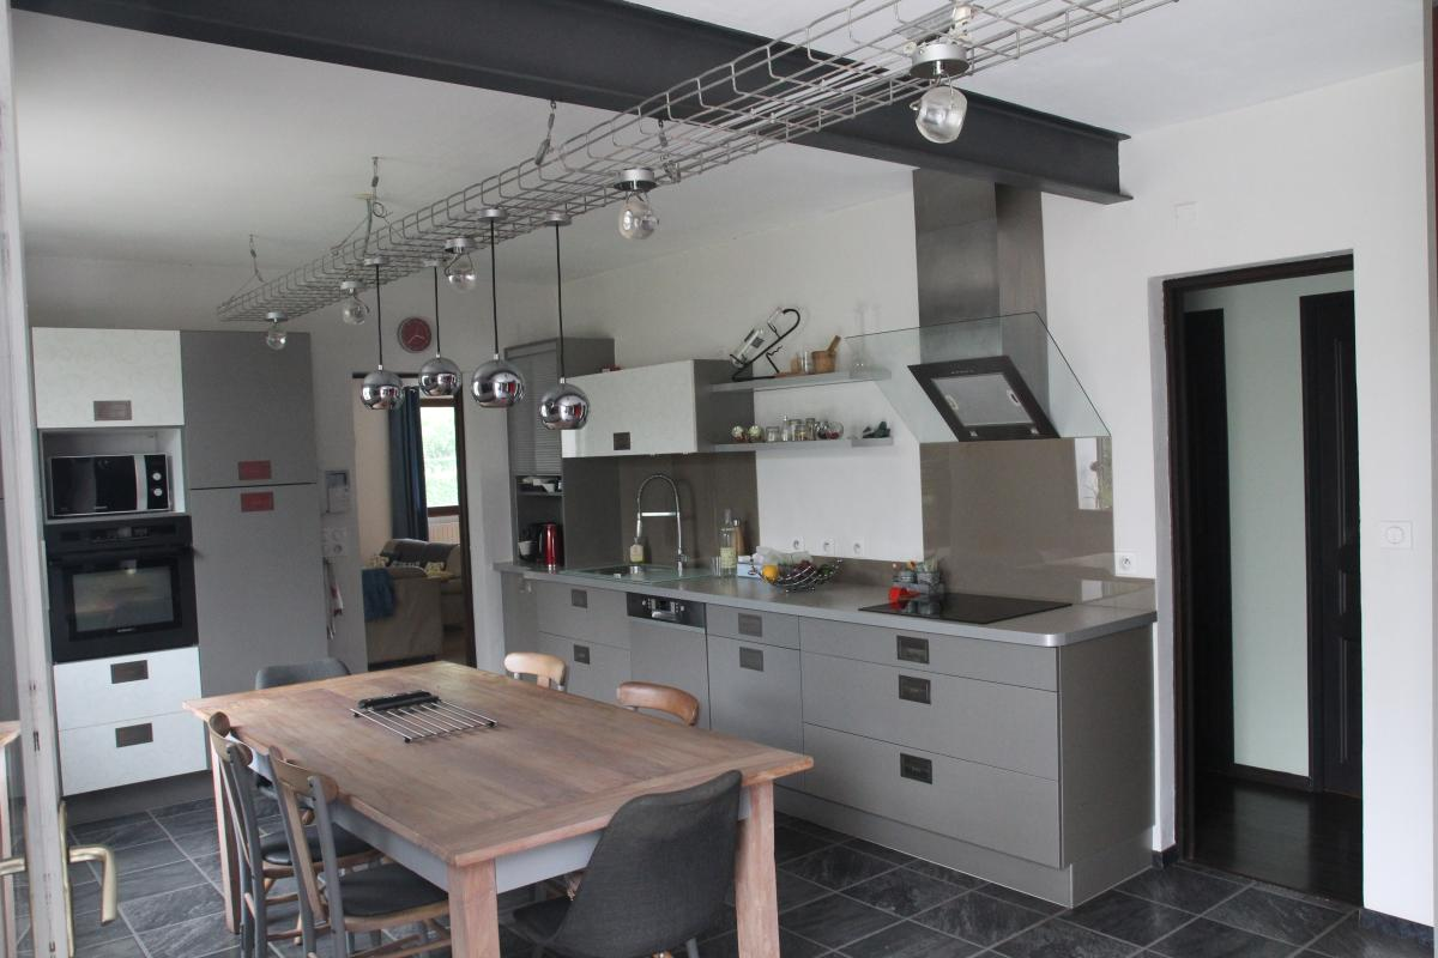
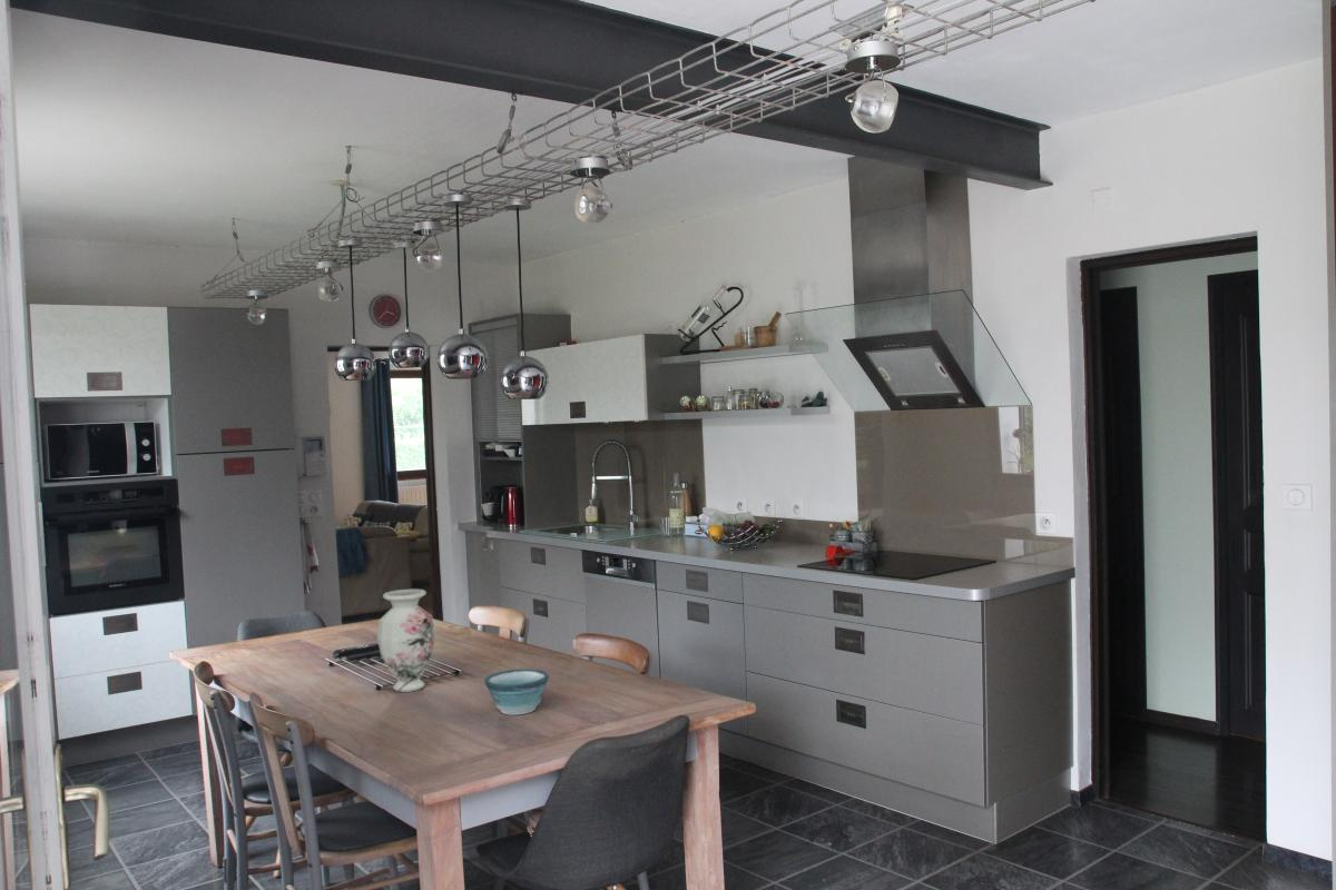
+ vase [376,589,436,693]
+ bowl [483,668,550,715]
